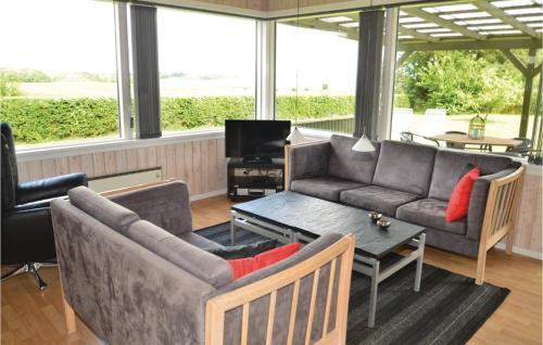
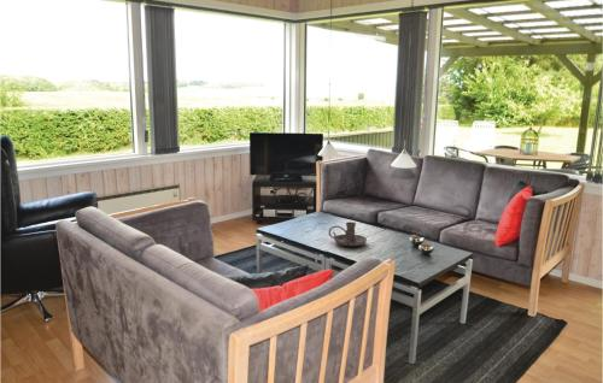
+ candle holder [328,220,368,247]
